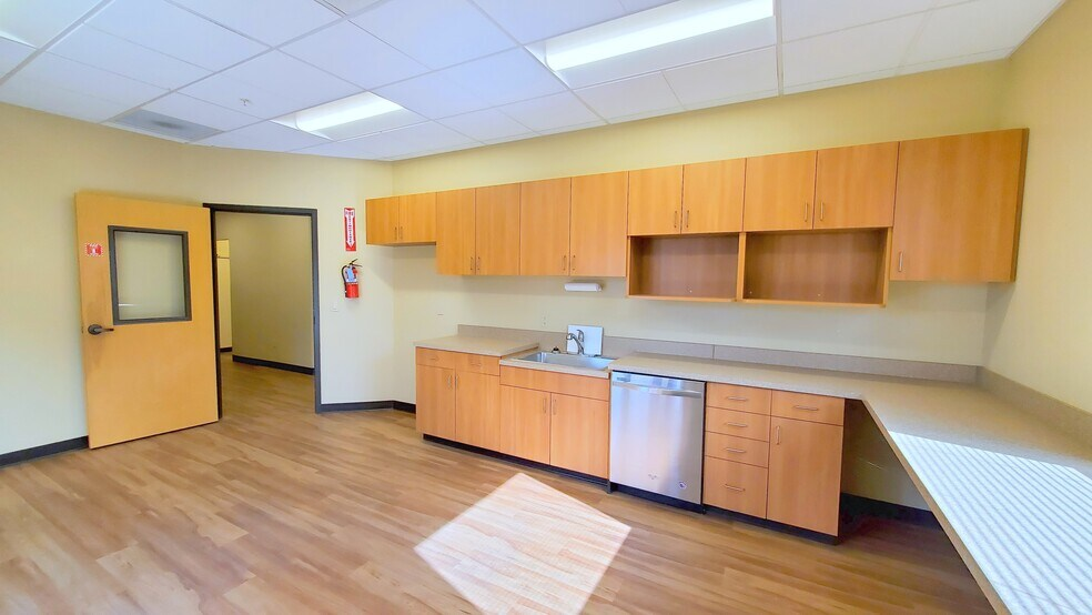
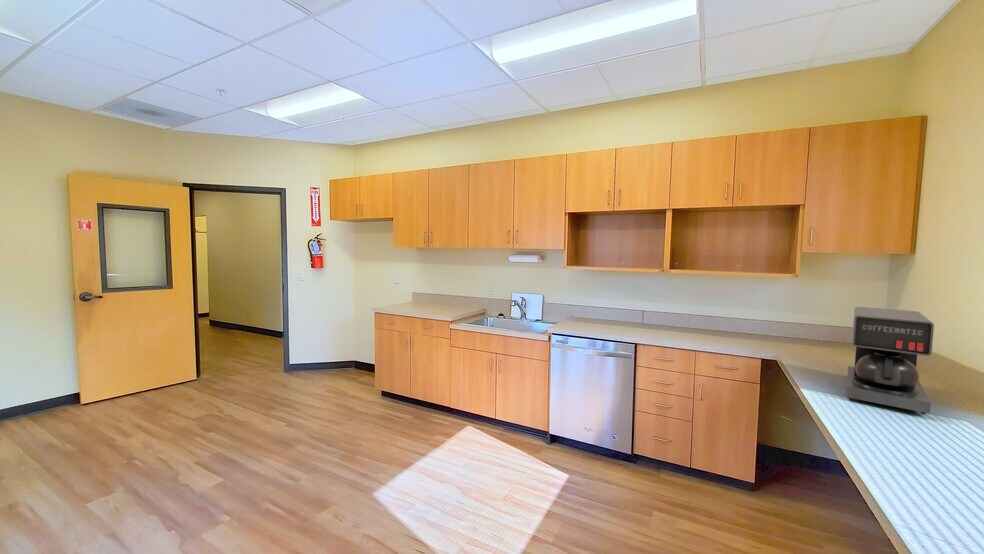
+ coffee maker [845,306,935,416]
